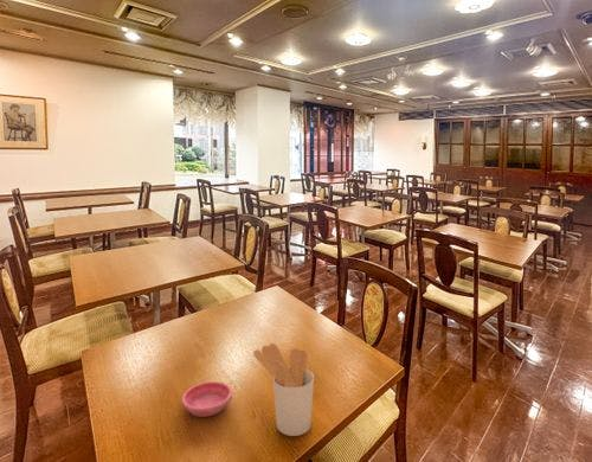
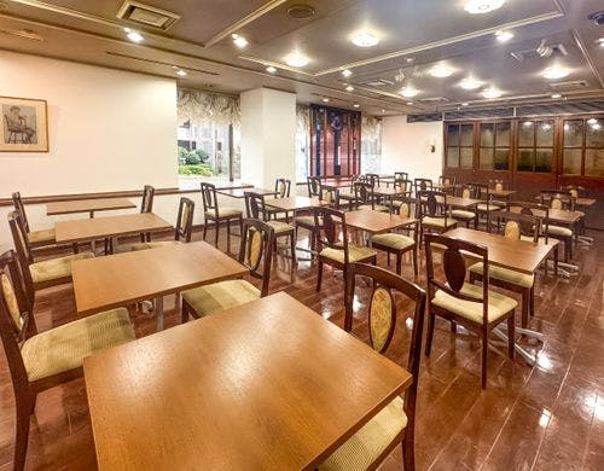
- utensil holder [252,342,315,437]
- saucer [180,380,233,418]
